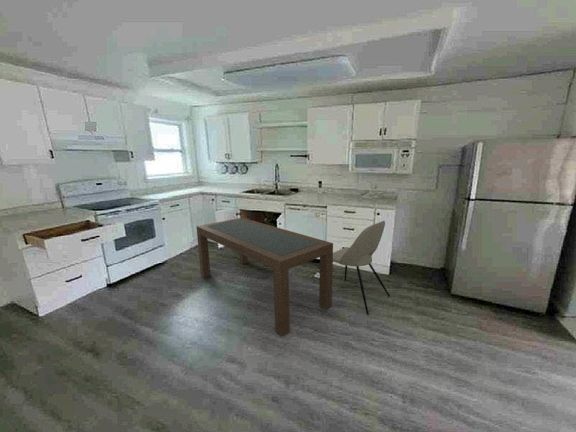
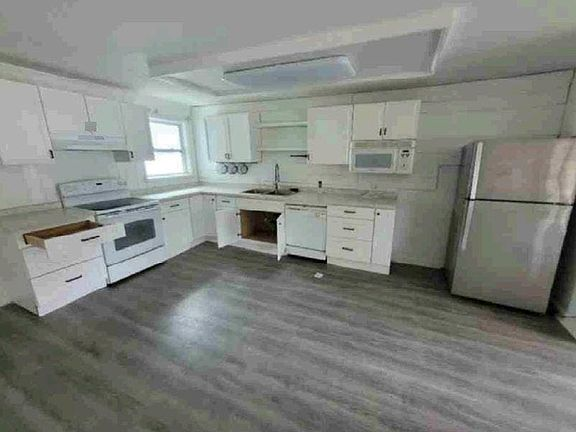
- dining chair [333,220,391,315]
- dining table [195,217,334,336]
